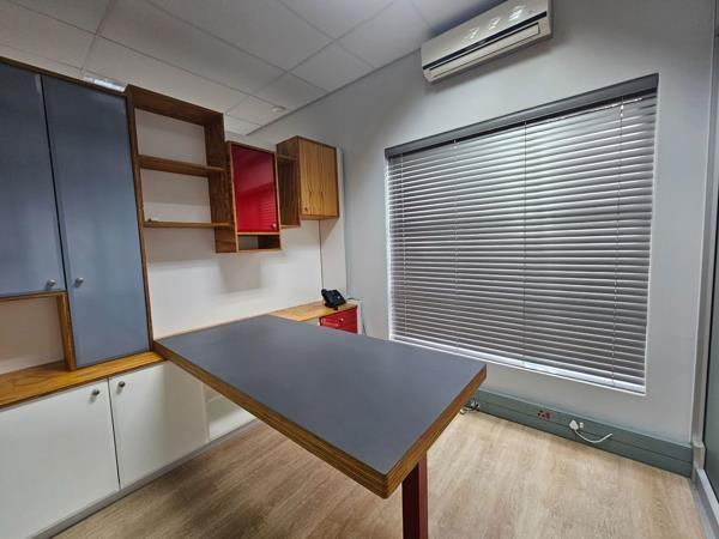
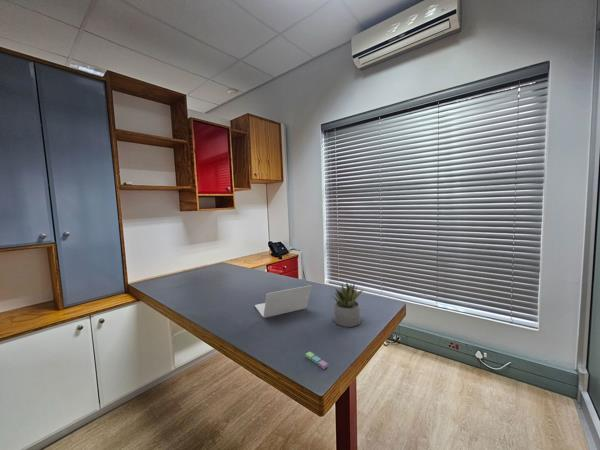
+ succulent plant [331,281,364,328]
+ laptop [254,284,313,319]
+ sticky notes [305,351,329,370]
